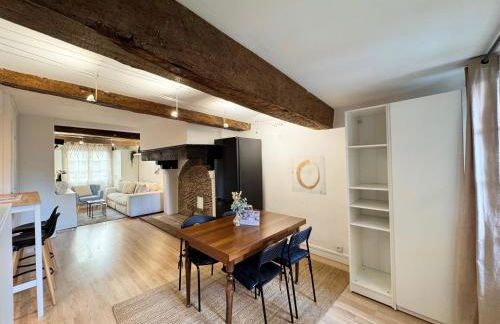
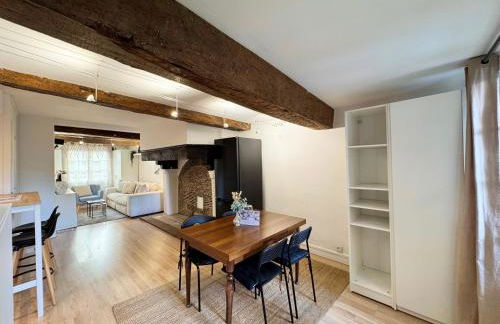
- wall art [291,154,328,196]
